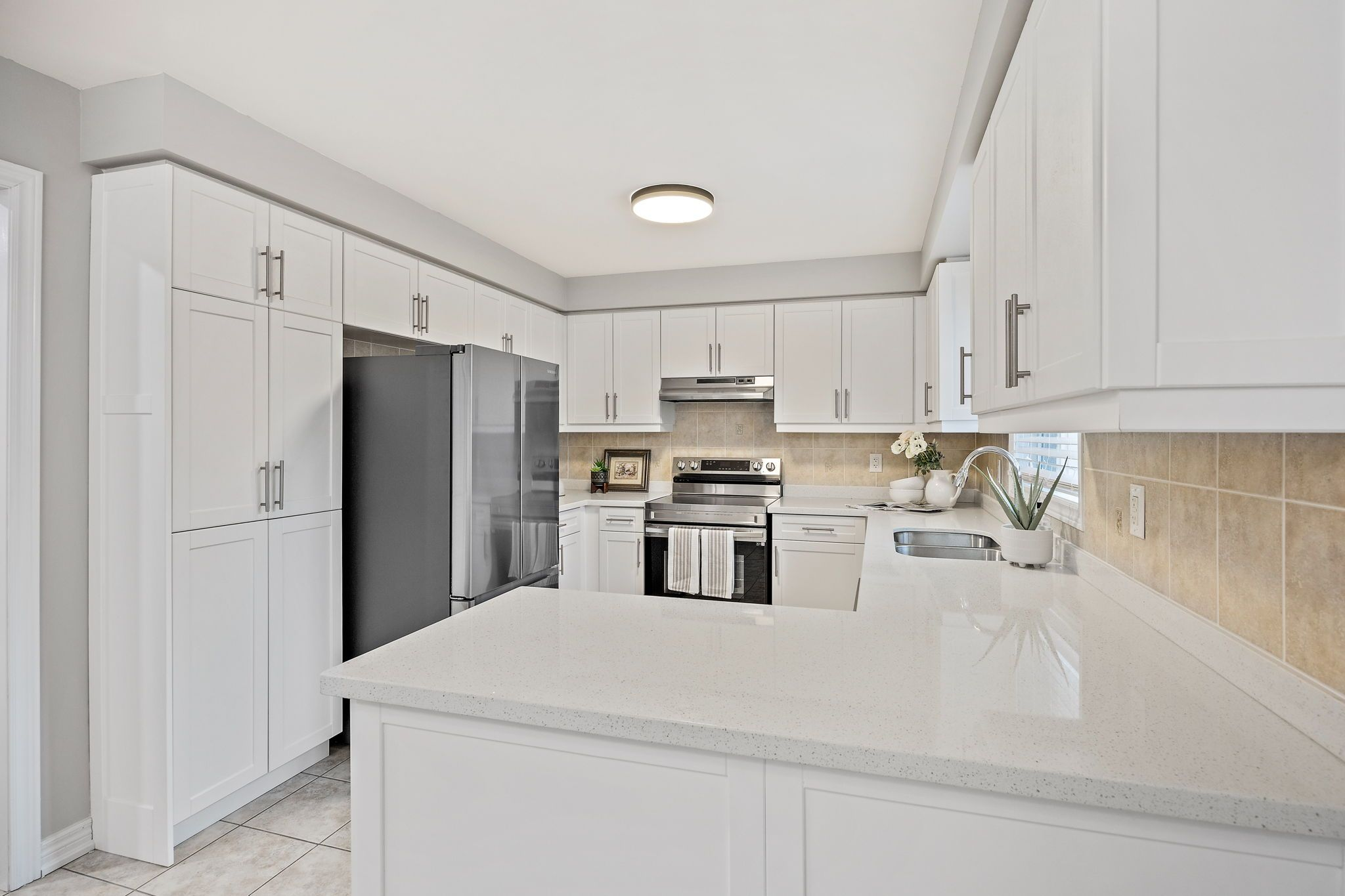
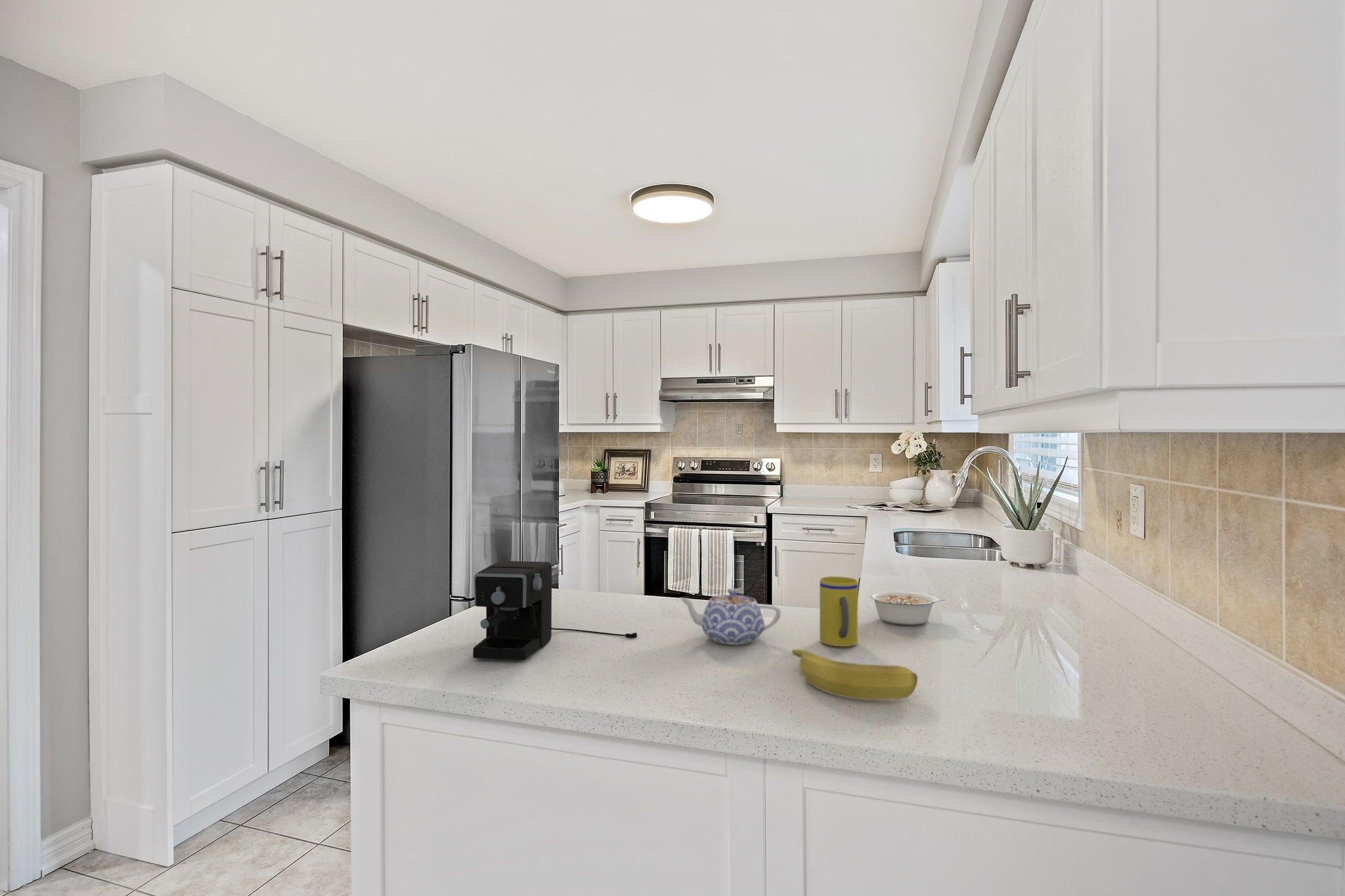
+ legume [869,591,948,626]
+ banana [791,649,918,700]
+ teapot [678,588,782,645]
+ mug [819,576,858,647]
+ coffee maker [472,560,638,661]
